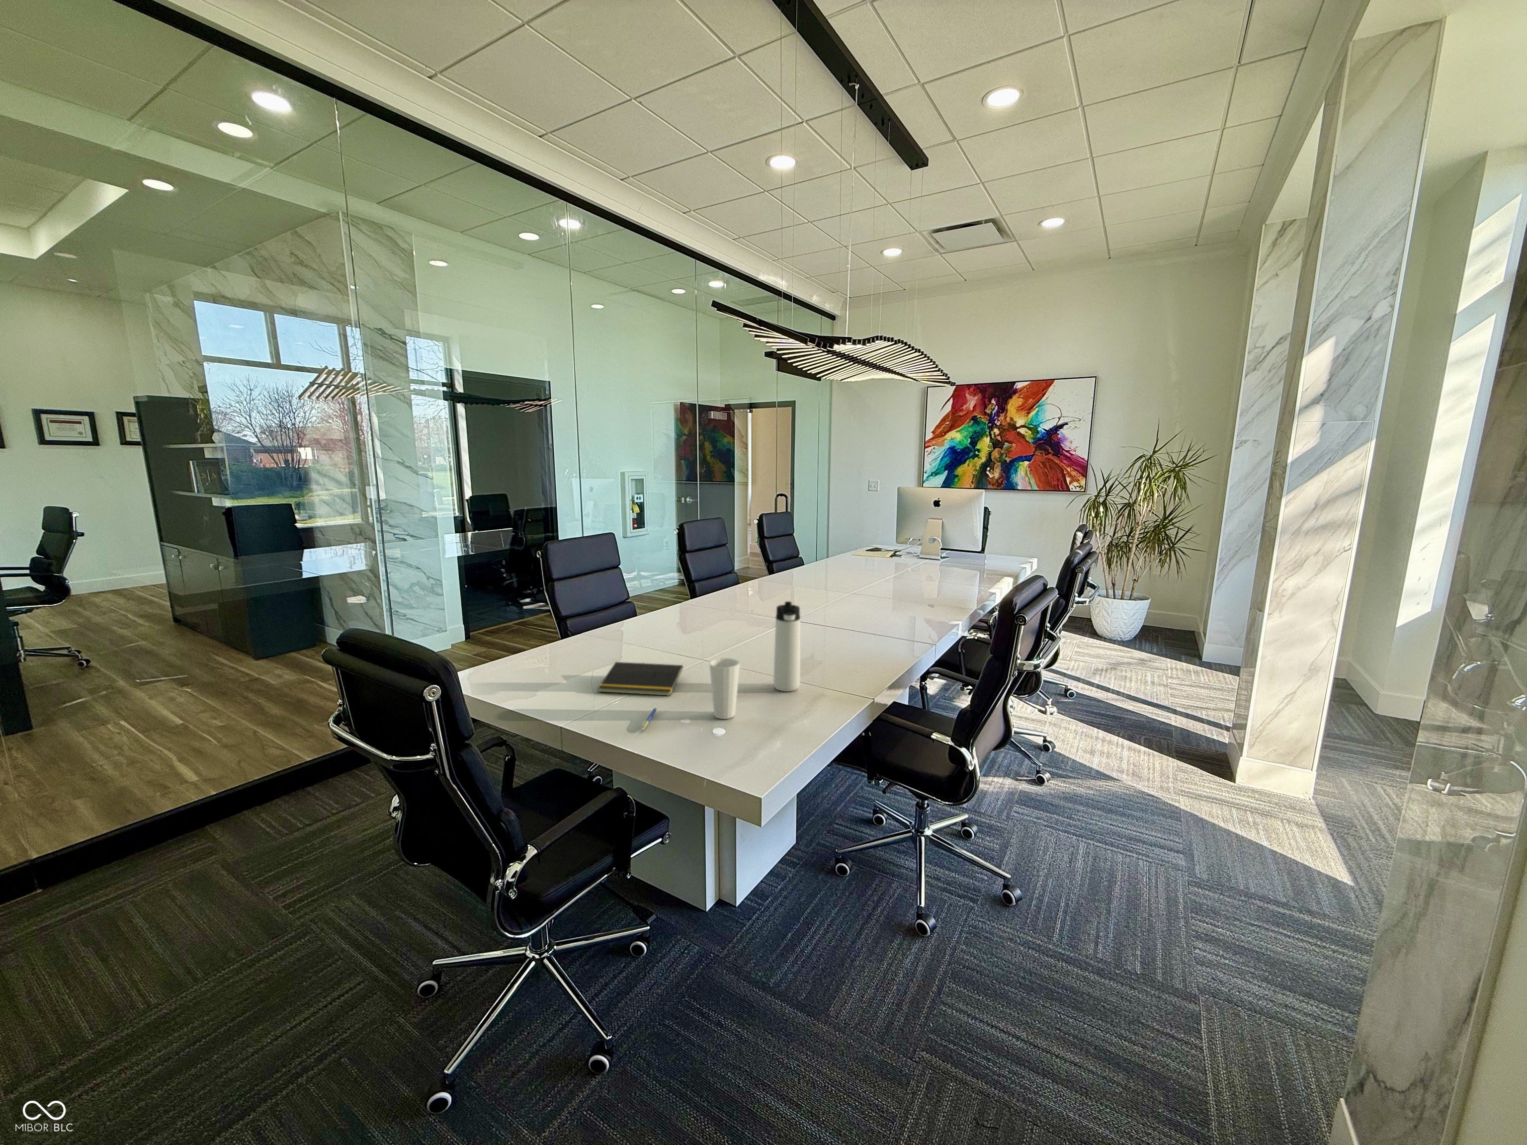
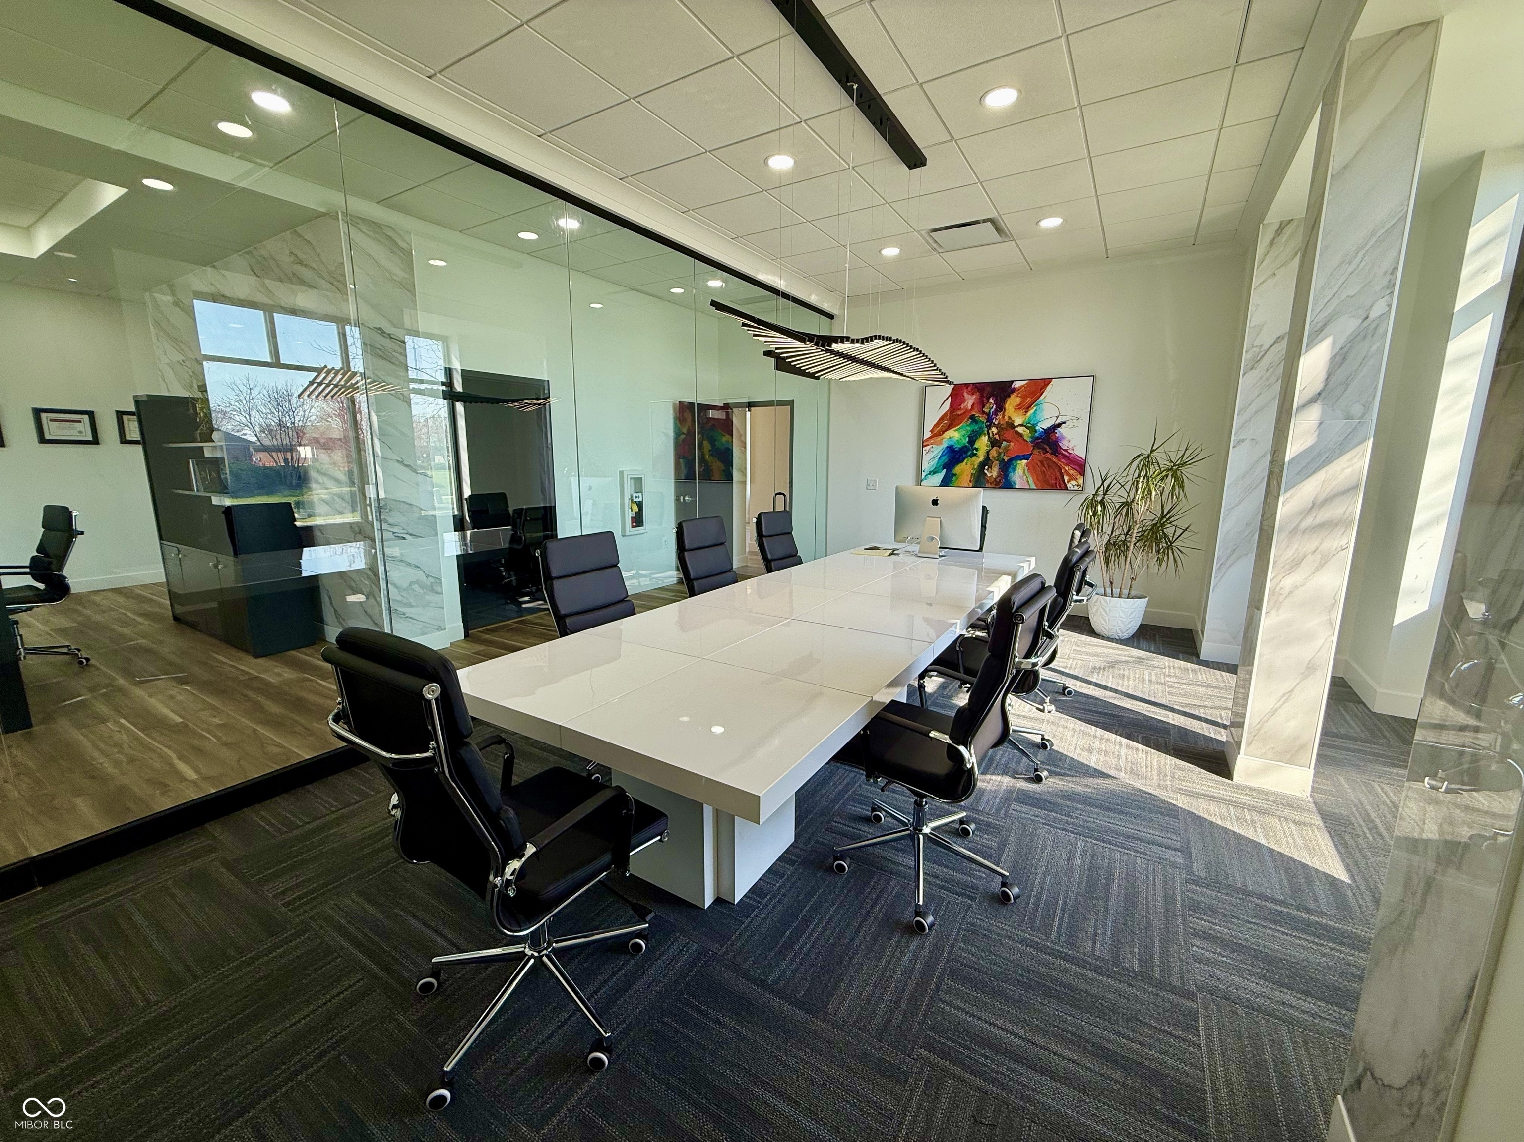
- notepad [598,662,683,696]
- thermos bottle [773,601,801,692]
- cup [709,658,741,719]
- pen [641,707,658,731]
